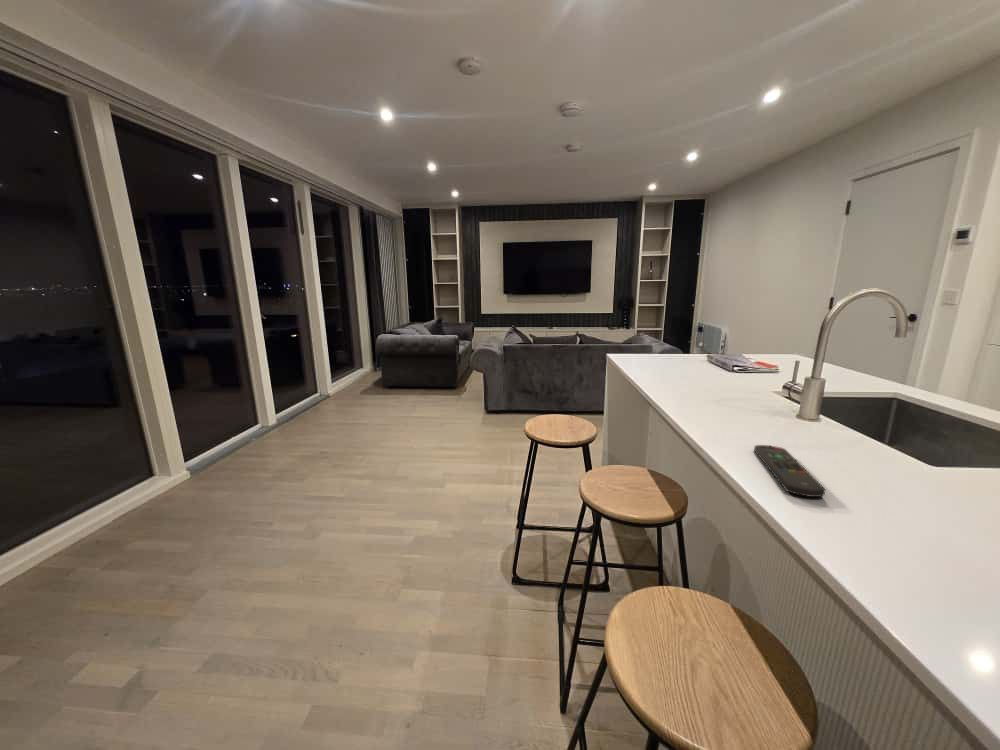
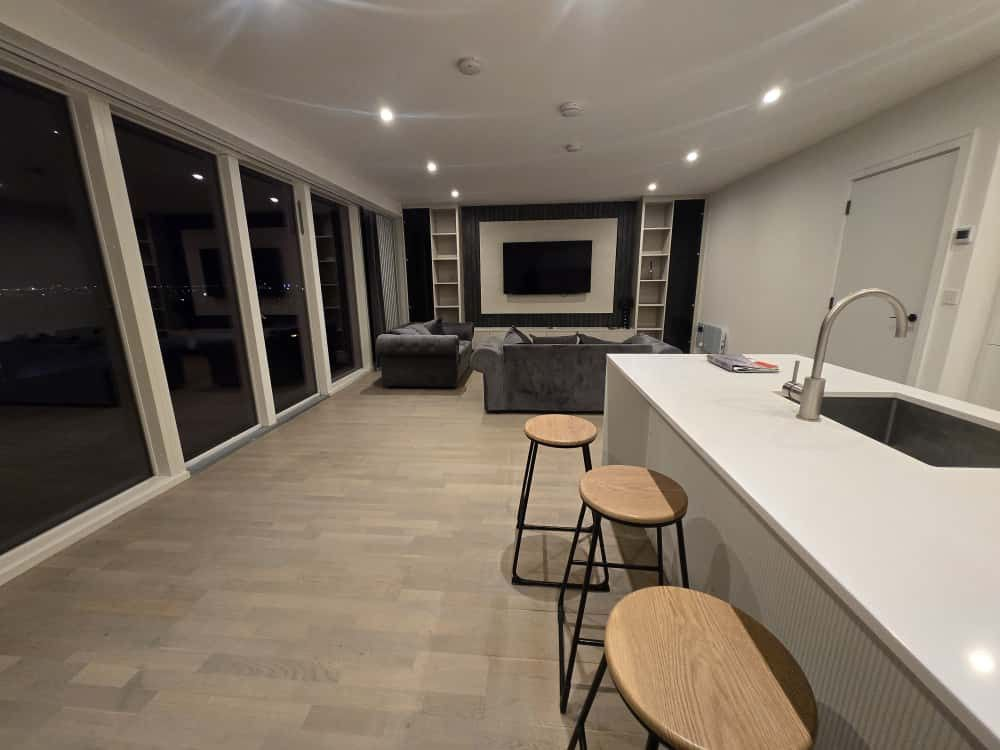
- remote control [753,444,827,498]
